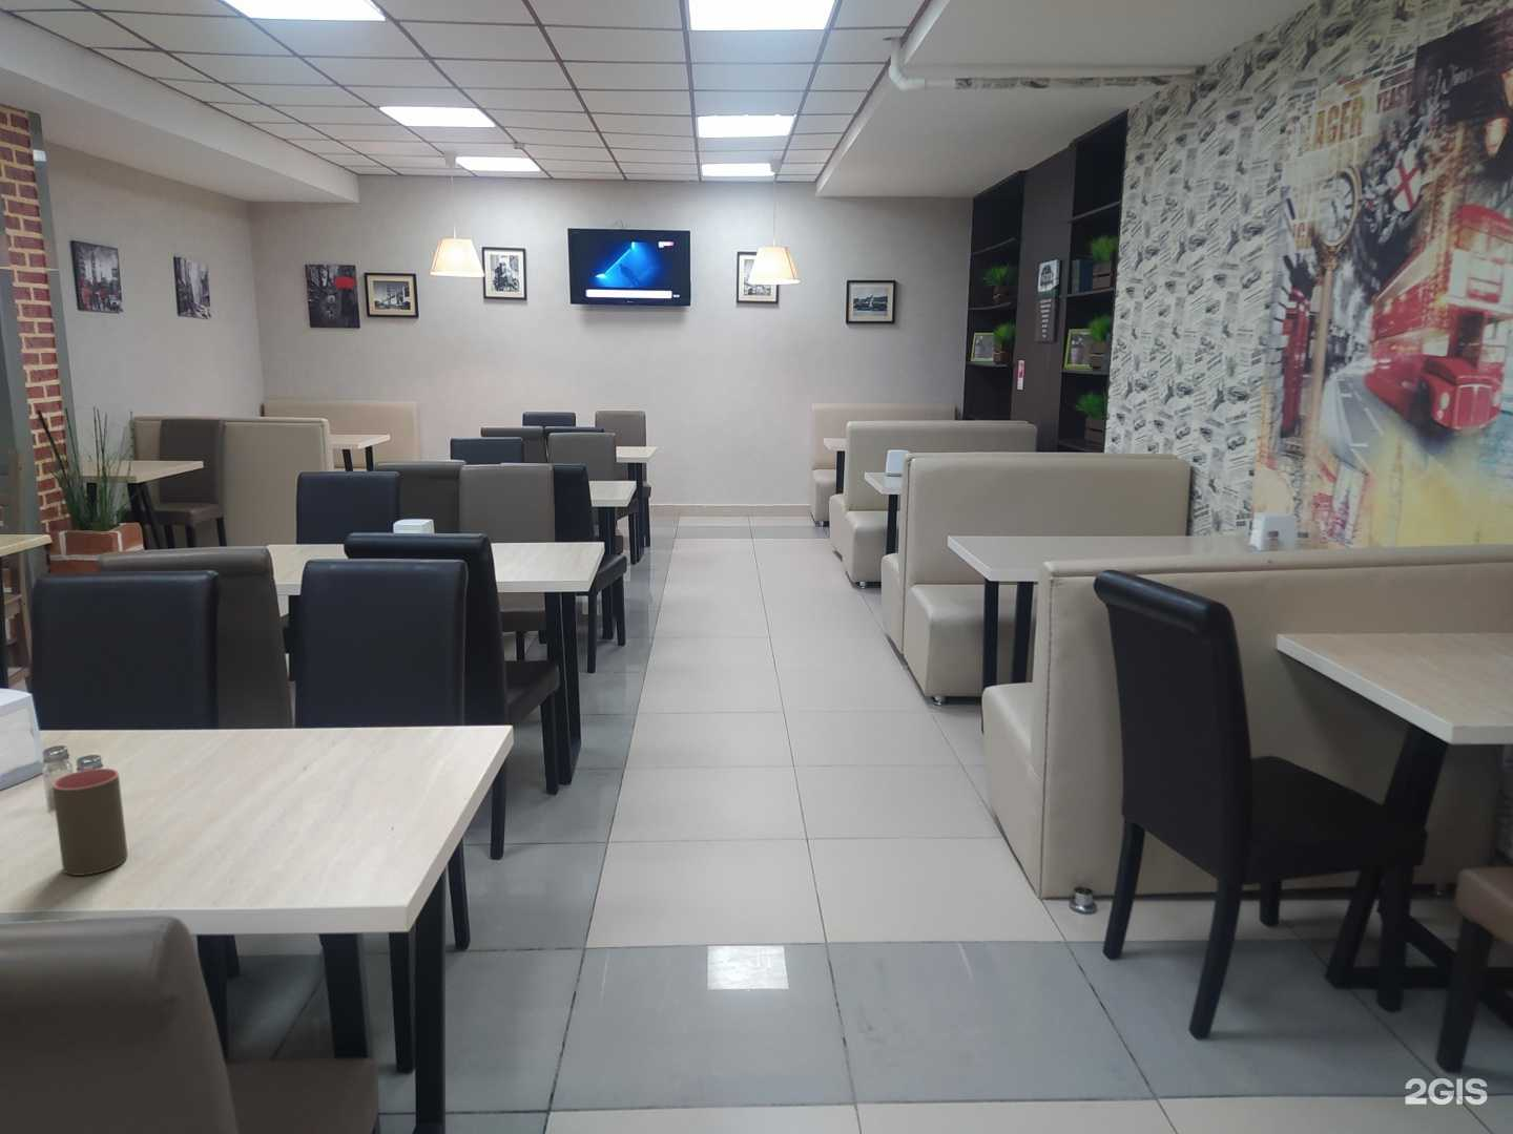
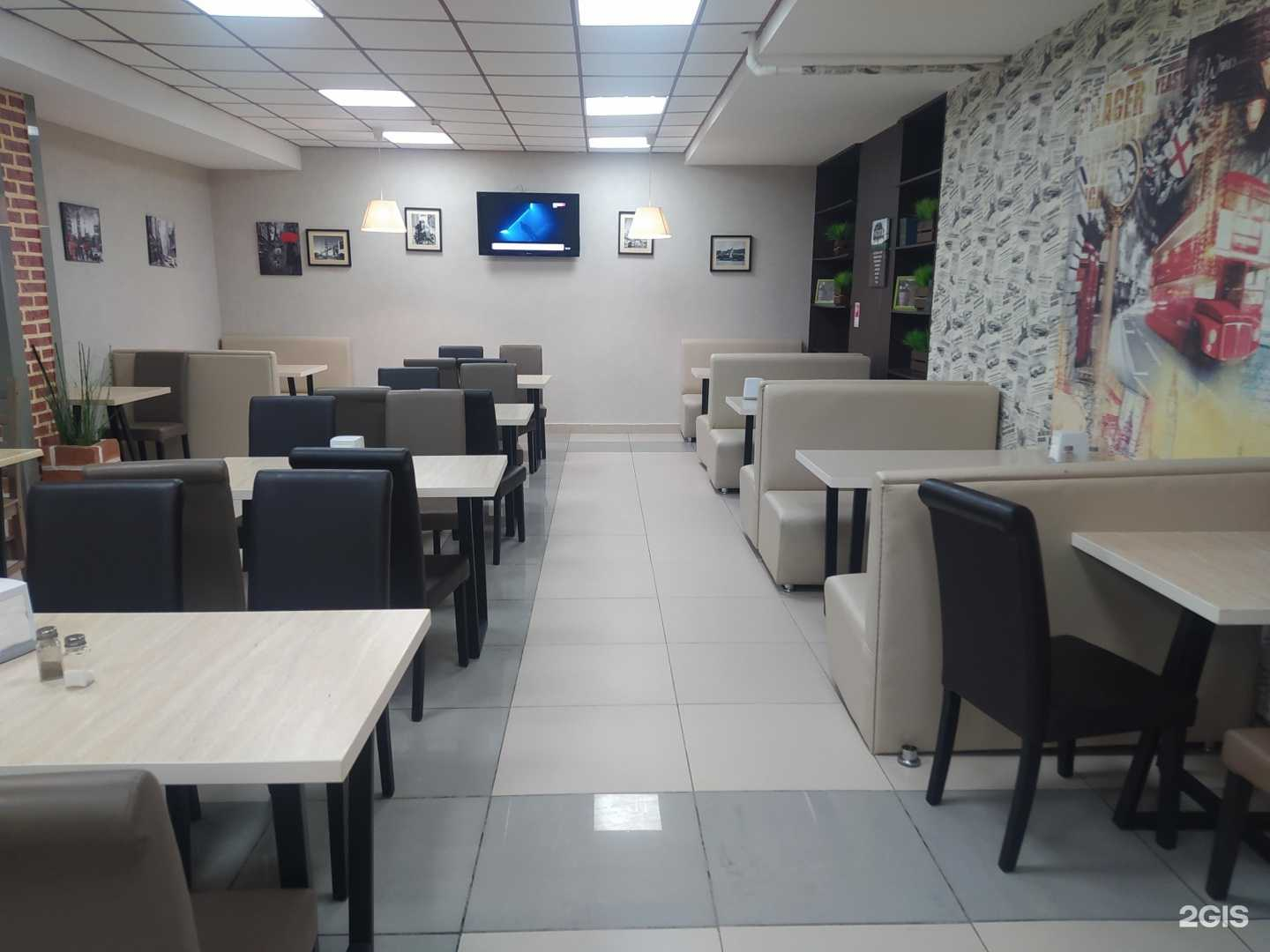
- cup [51,767,129,877]
